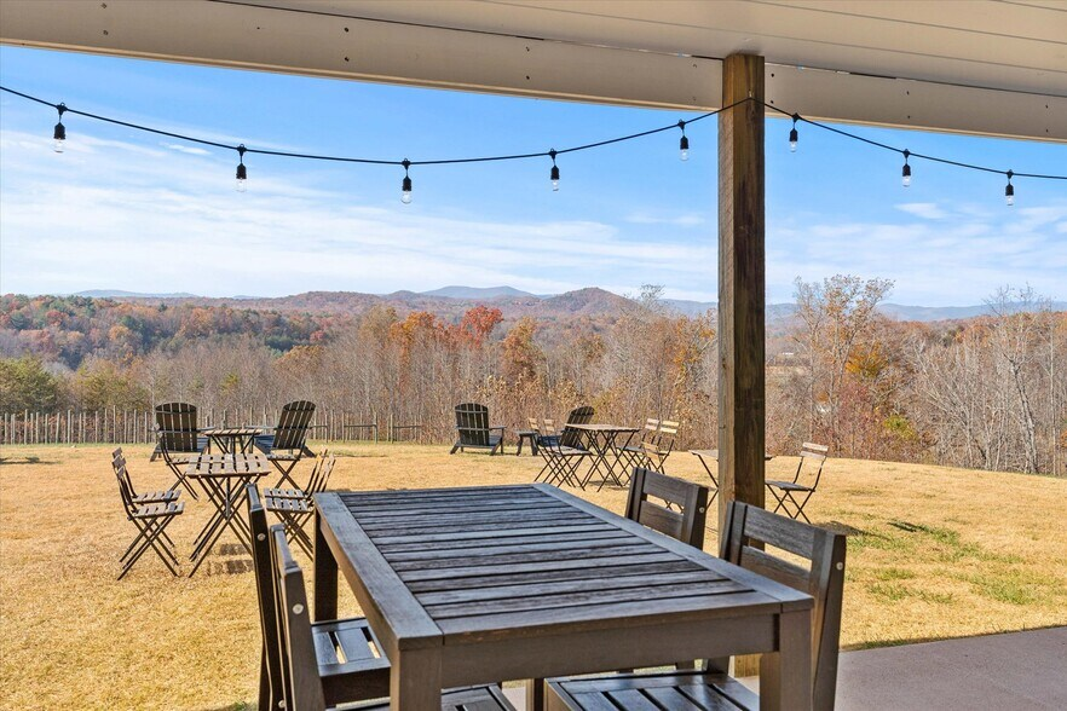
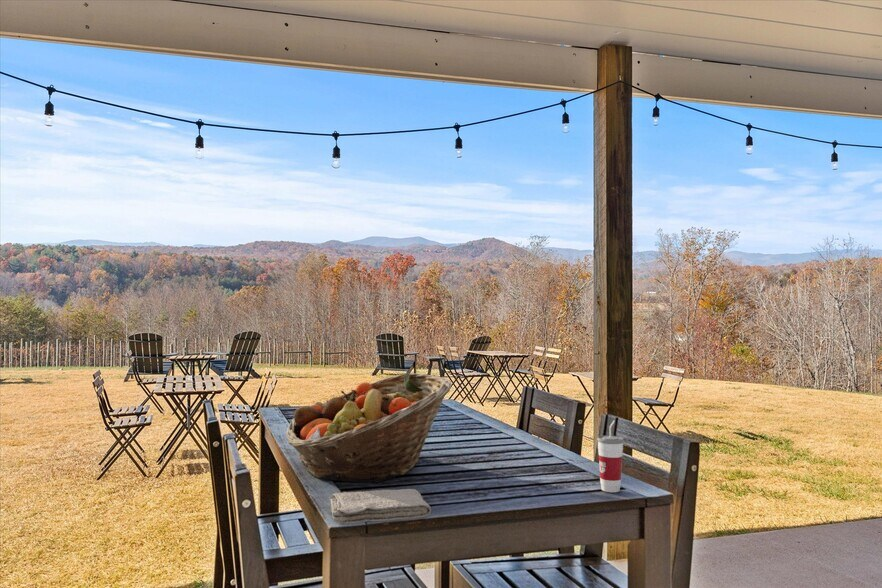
+ cup [596,419,625,493]
+ washcloth [328,488,432,525]
+ fruit basket [285,372,452,483]
